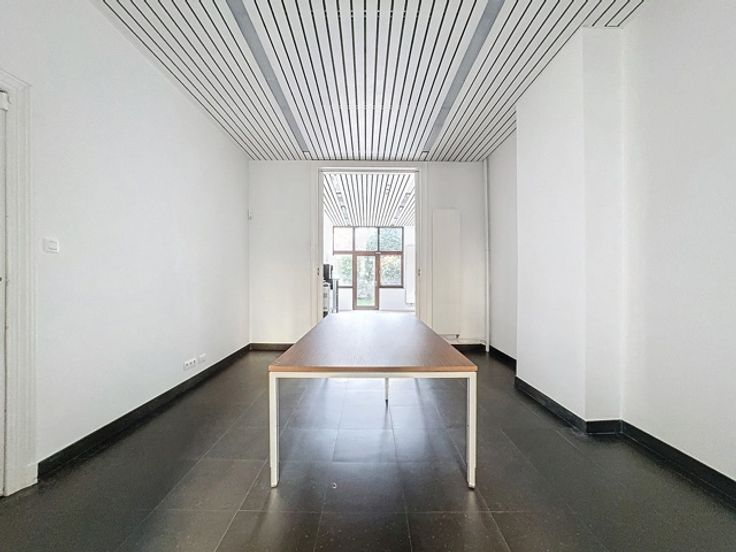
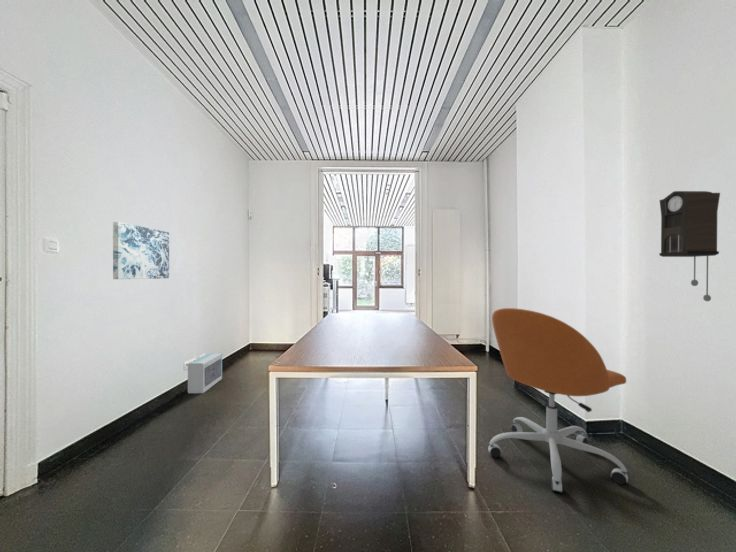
+ air purifier [187,352,223,394]
+ pendulum clock [658,190,721,302]
+ office chair [487,307,629,494]
+ wall art [112,221,170,280]
